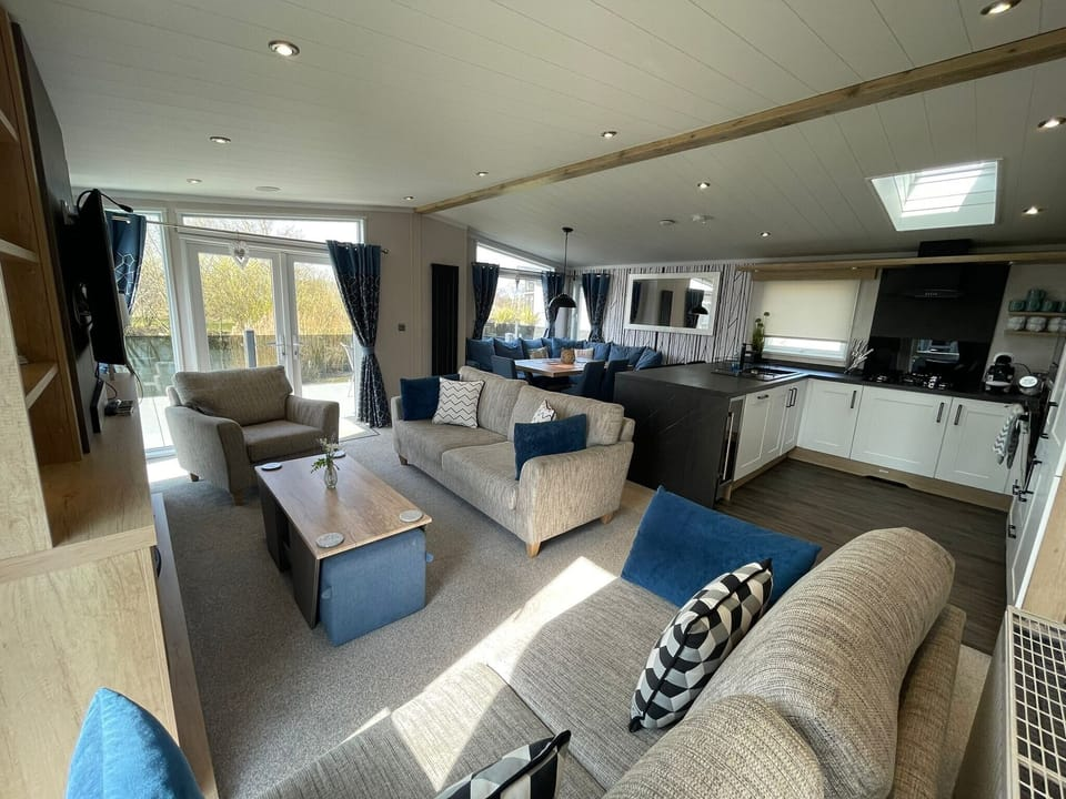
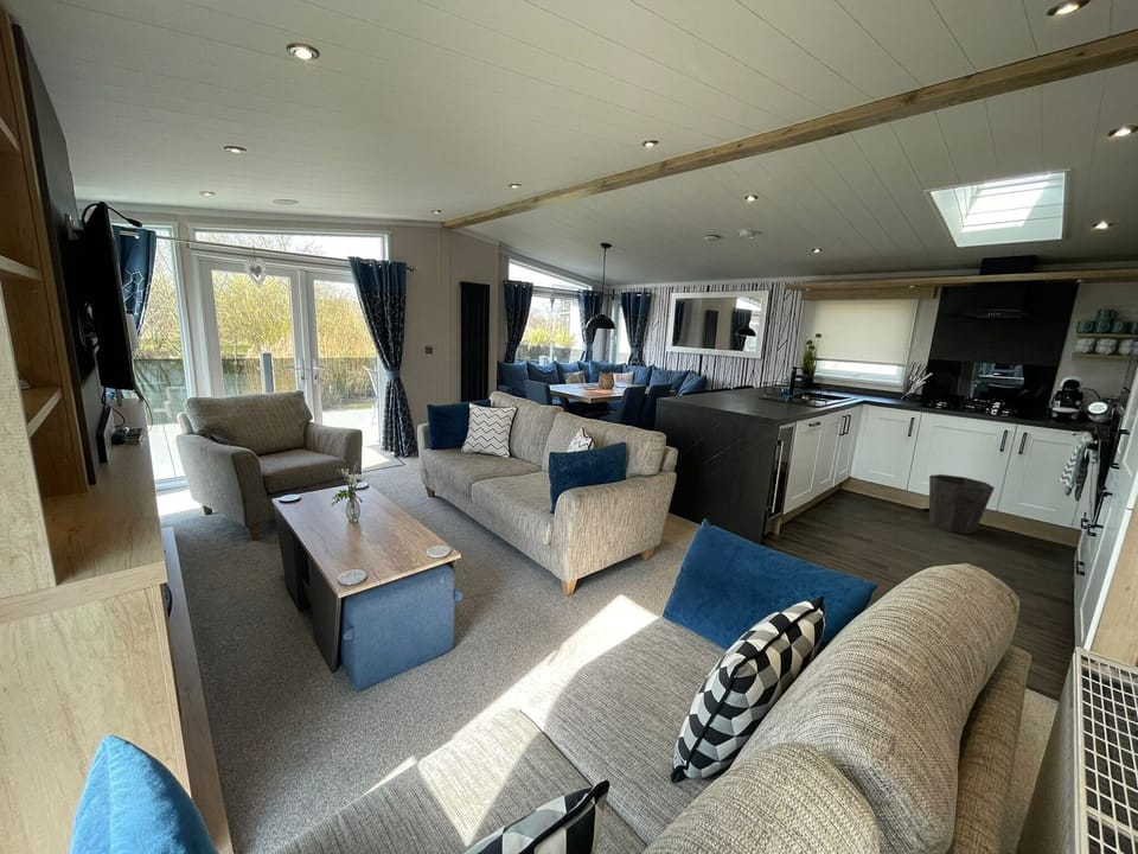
+ waste bin [928,473,996,535]
